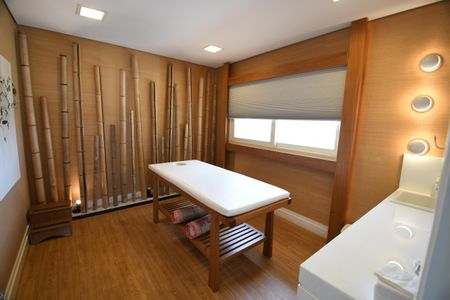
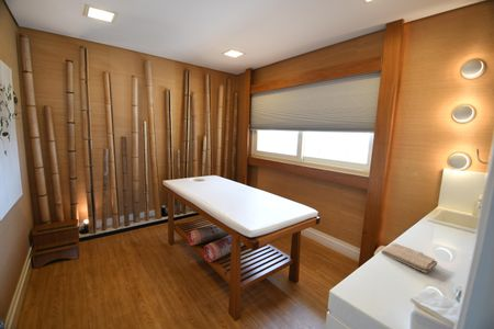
+ washcloth [380,242,438,274]
